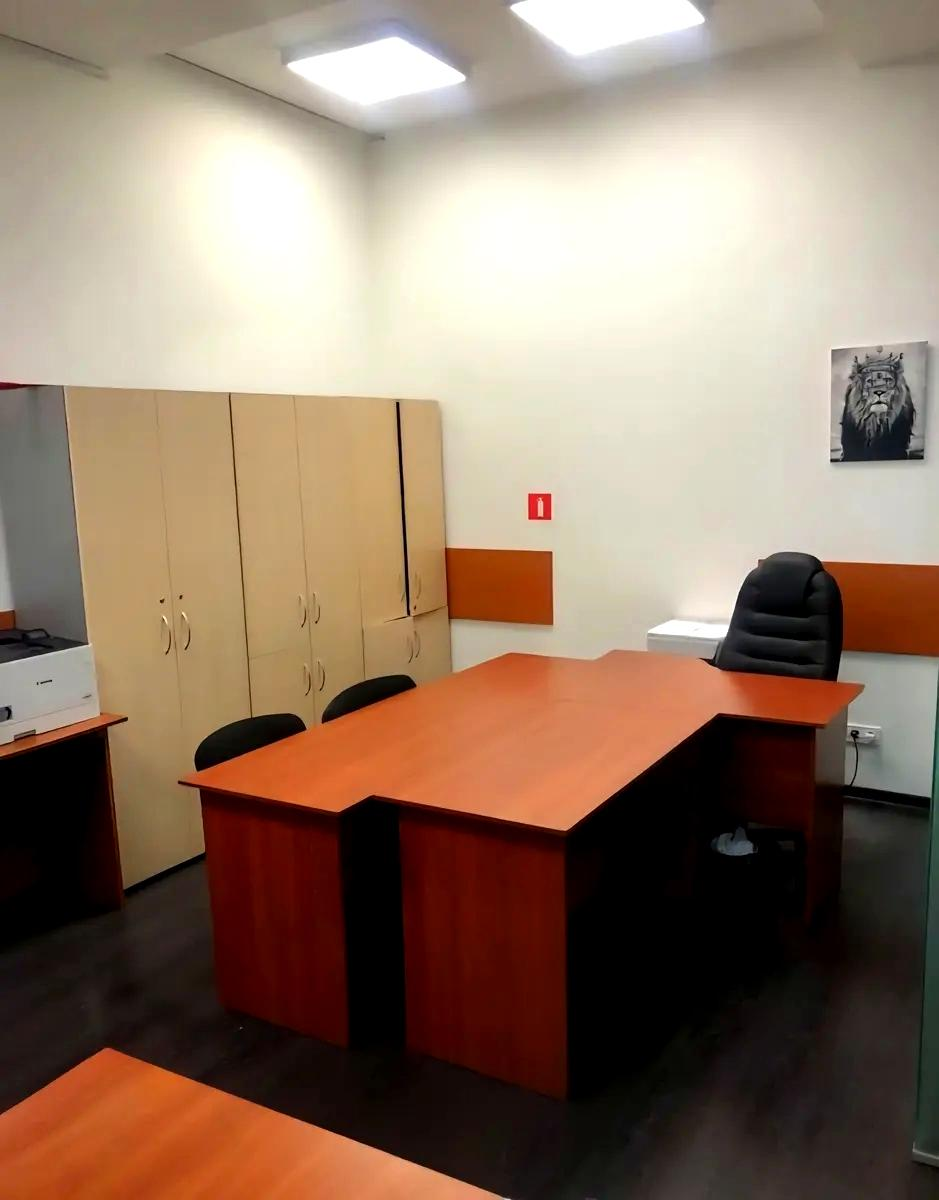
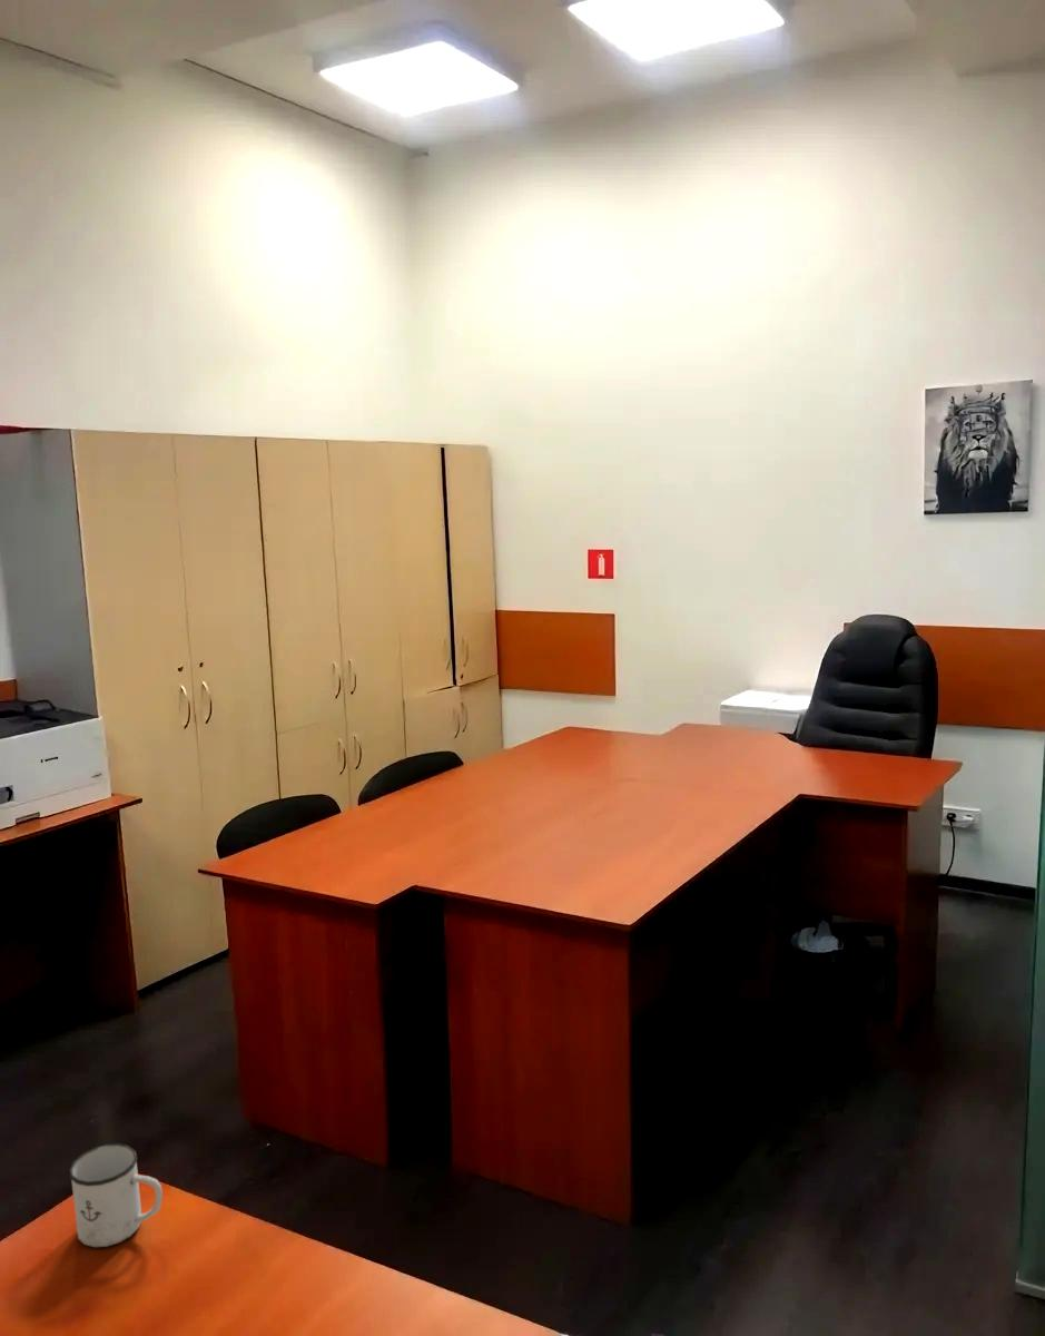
+ mug [68,1142,164,1248]
